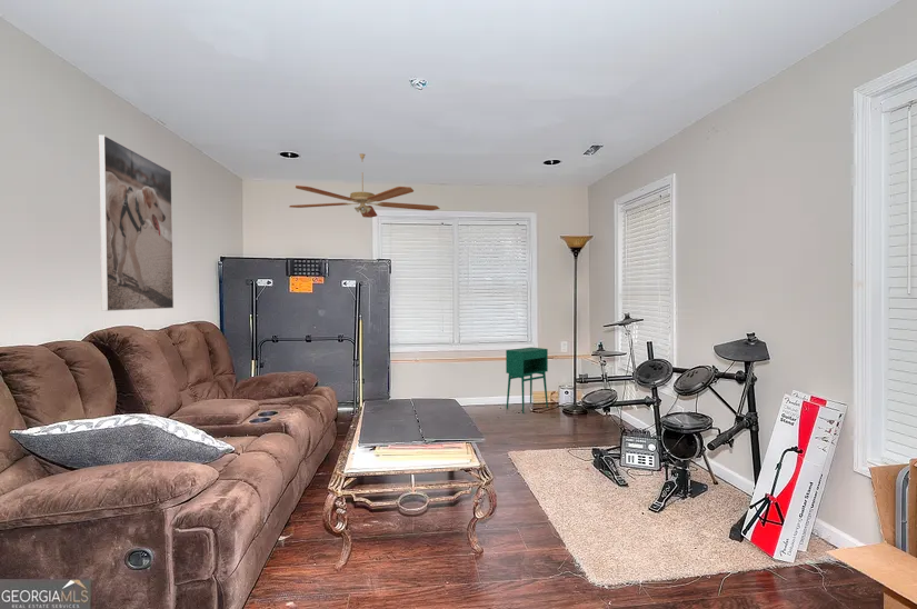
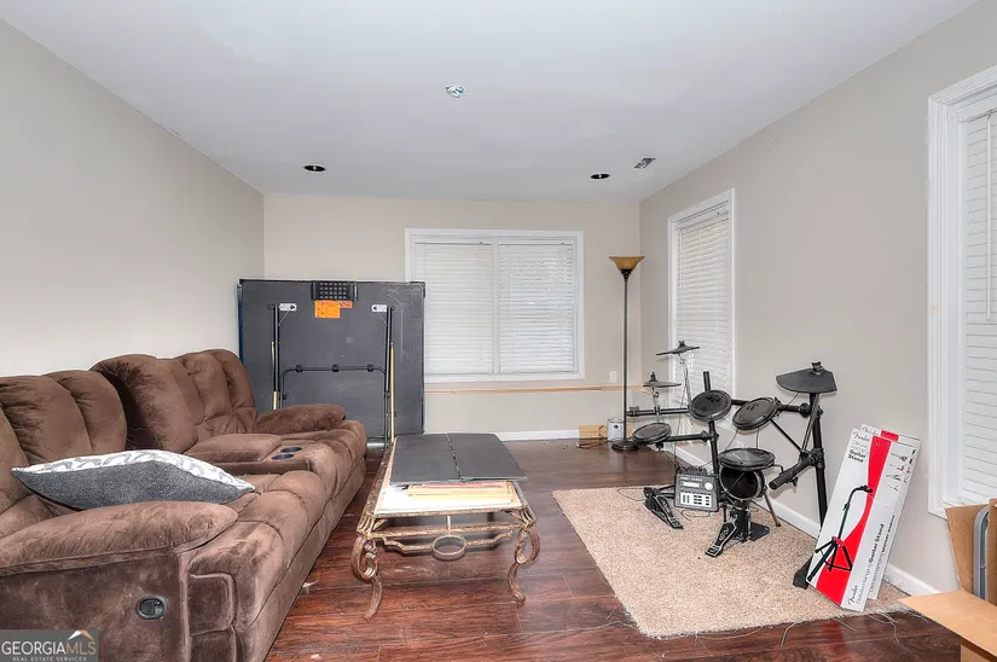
- storage cabinet [505,347,549,415]
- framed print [98,133,175,312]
- ceiling fan [289,152,441,219]
